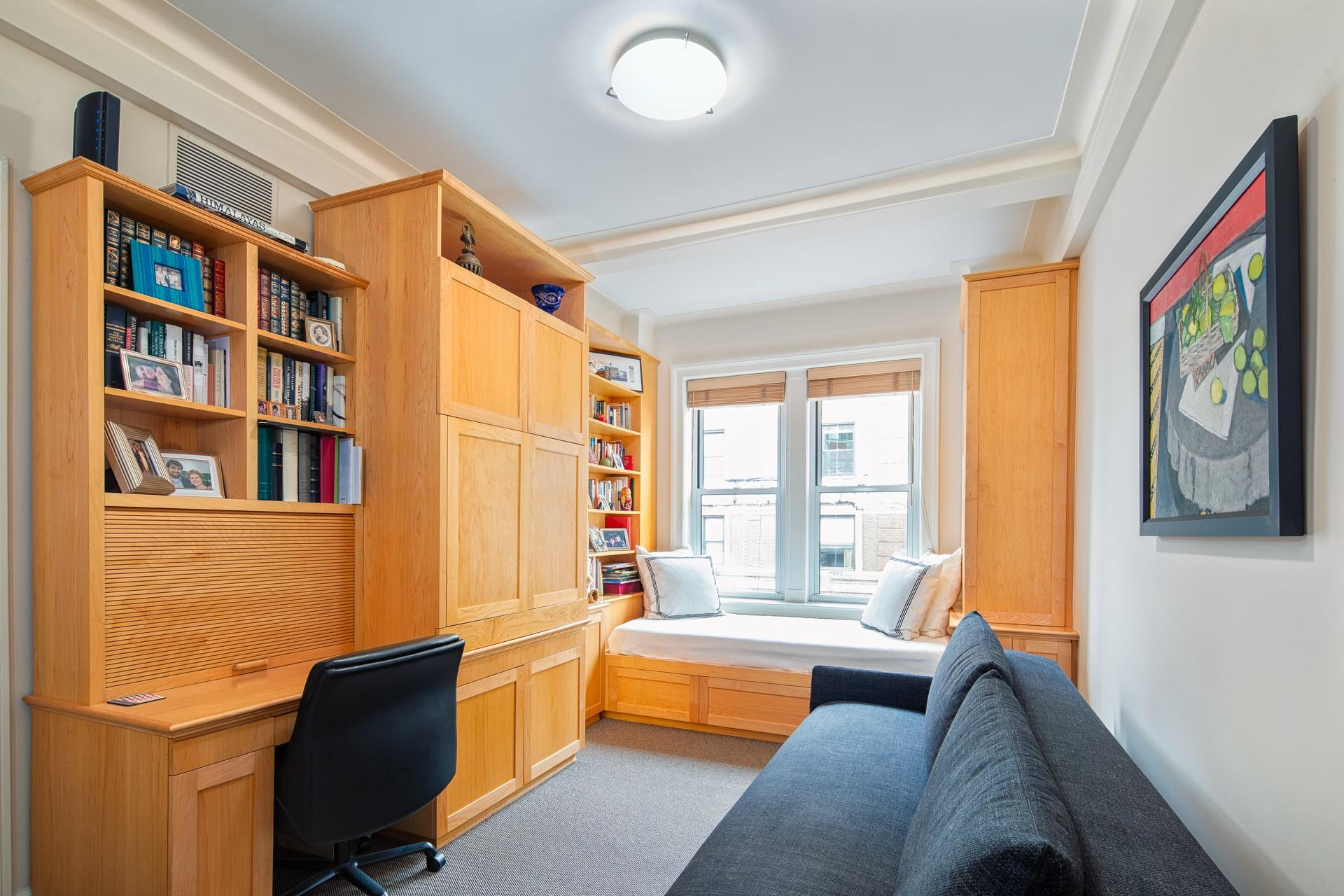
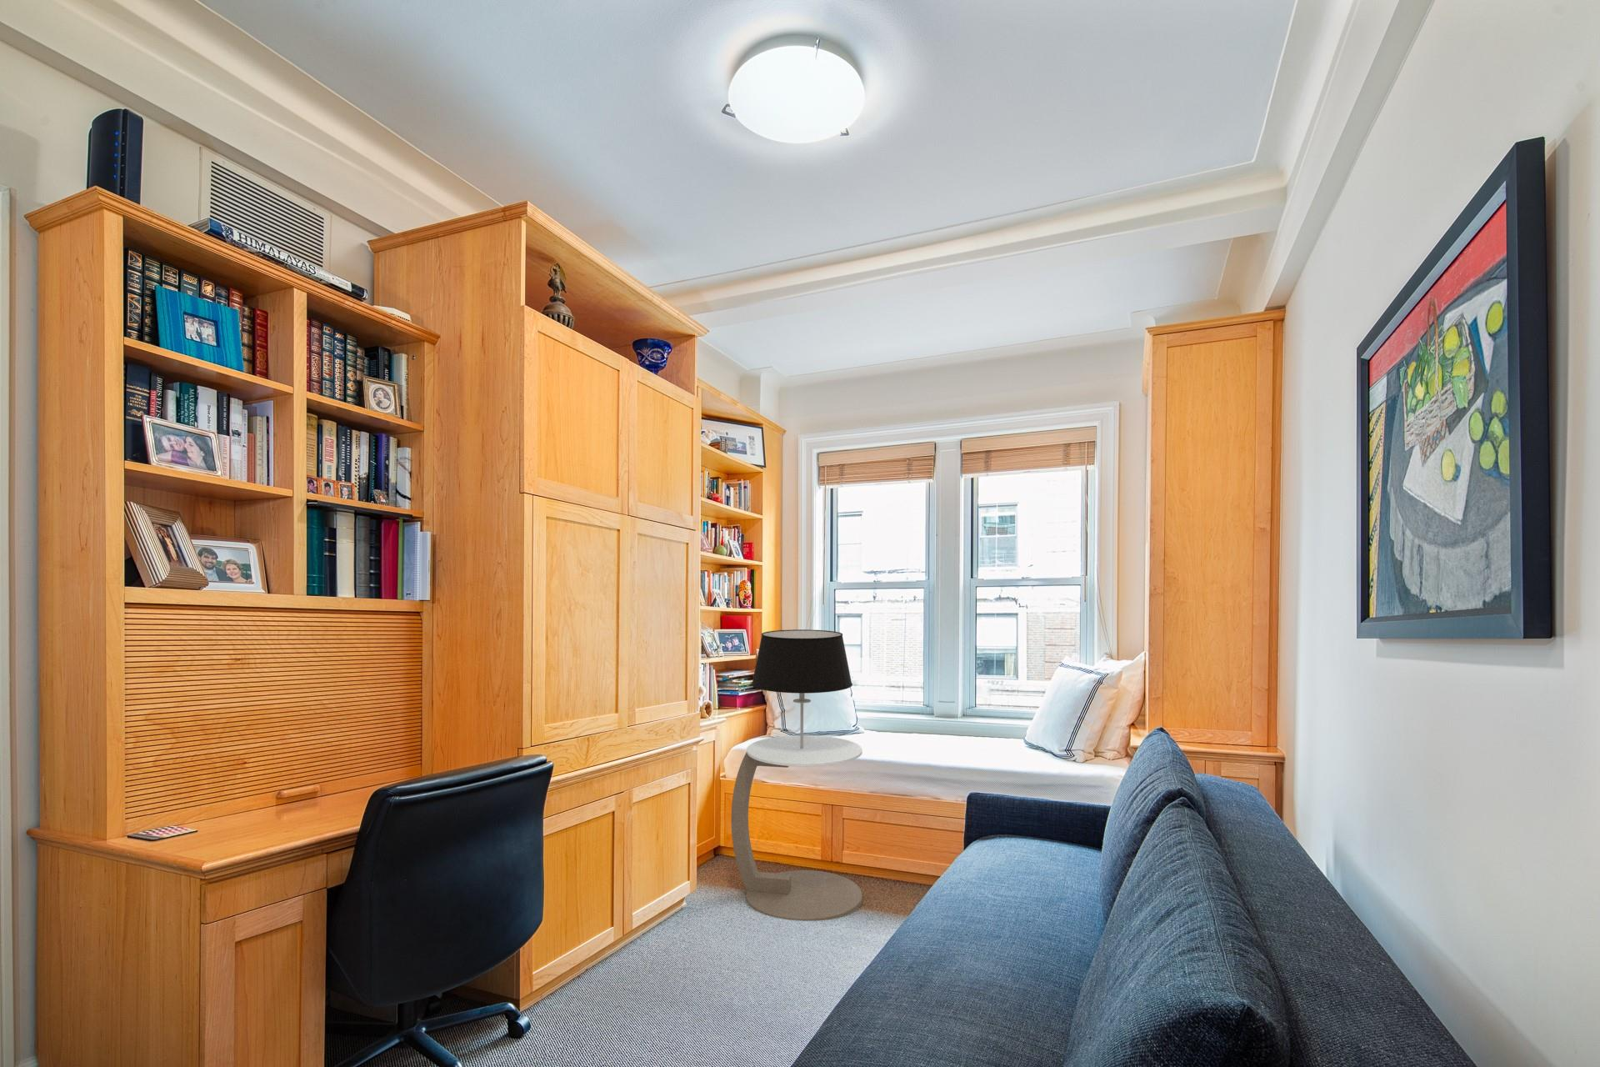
+ side table [730,735,863,921]
+ table lamp [751,629,854,749]
